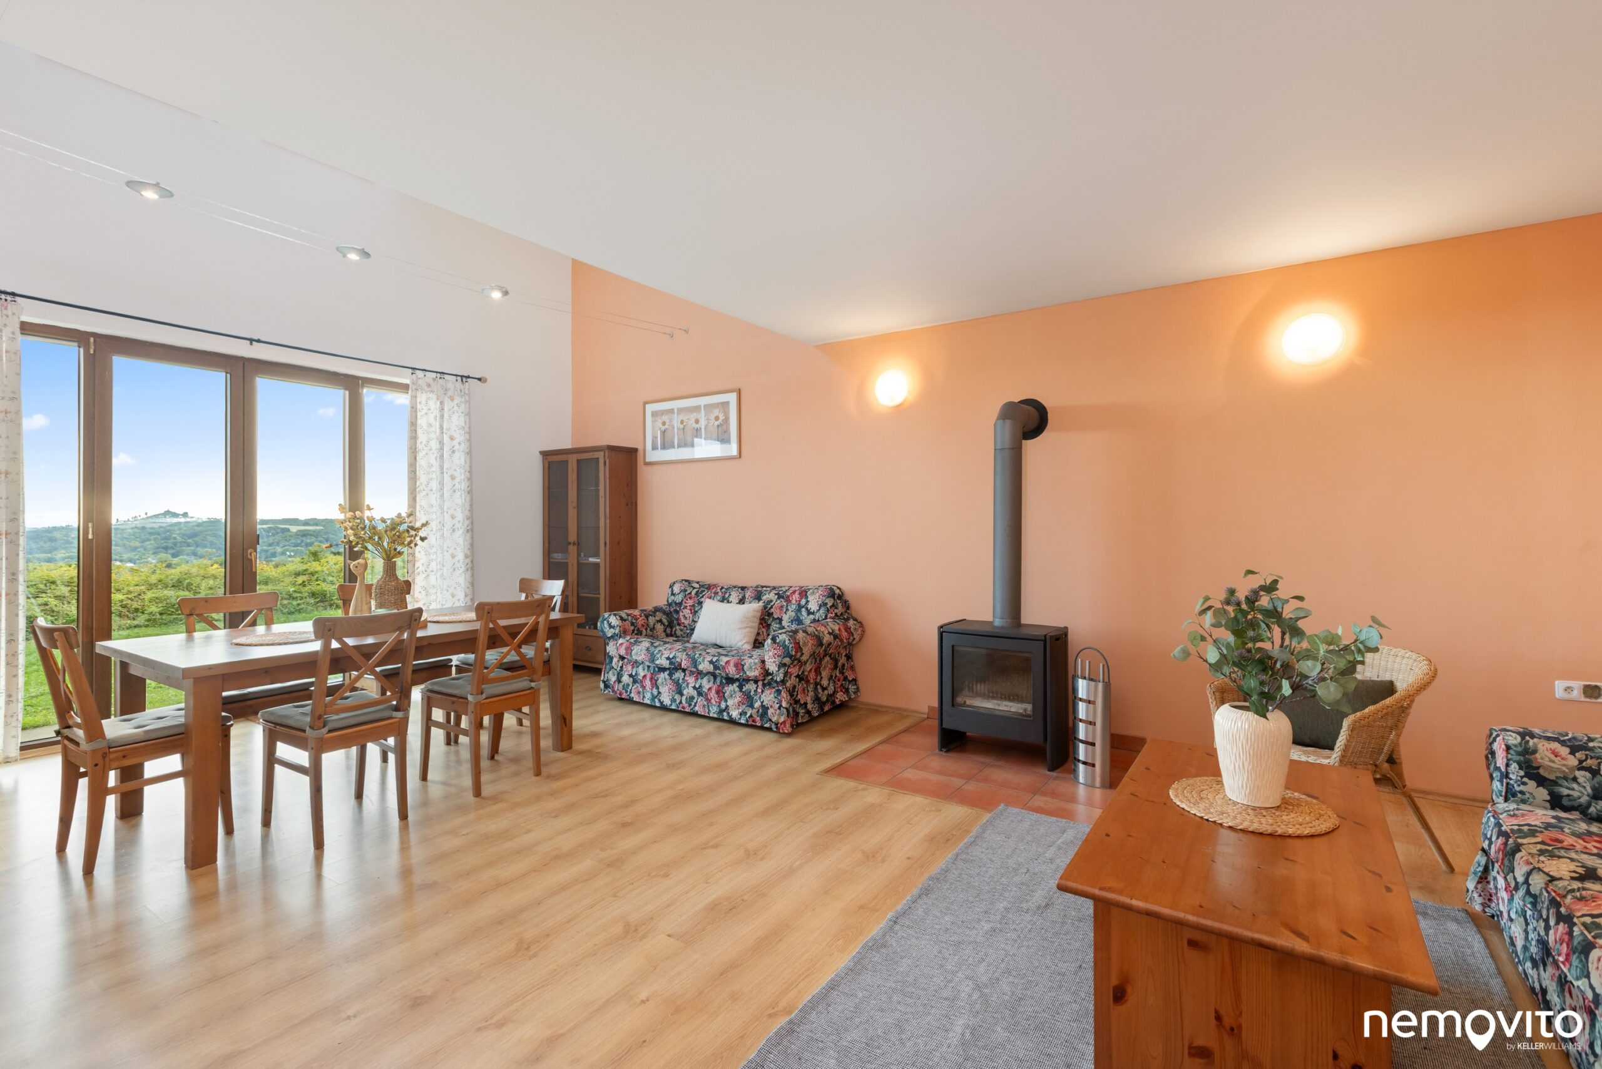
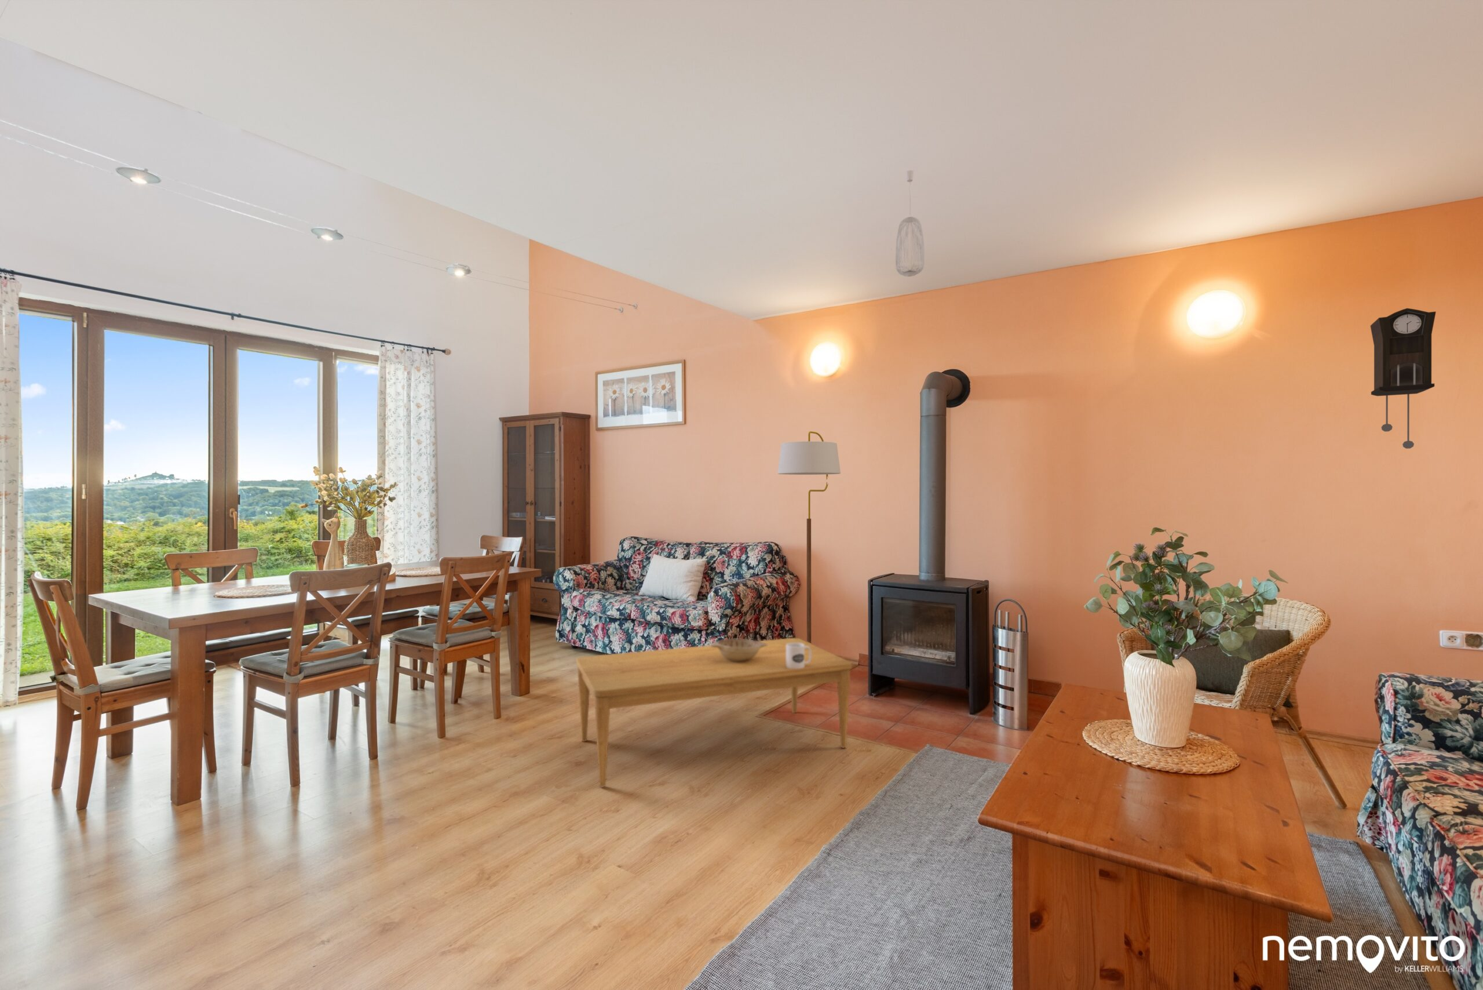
+ coffee table [575,638,852,788]
+ mug [786,643,812,668]
+ floor lamp [777,431,841,644]
+ pendant light [896,170,925,277]
+ decorative bowl [711,639,767,662]
+ pendulum clock [1370,308,1437,450]
